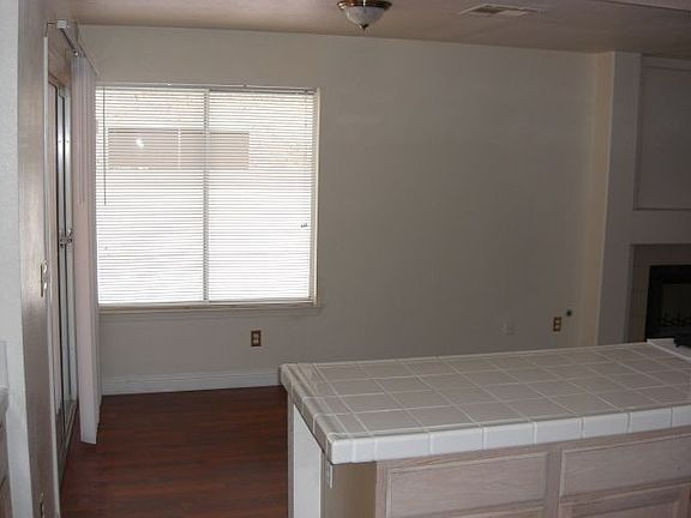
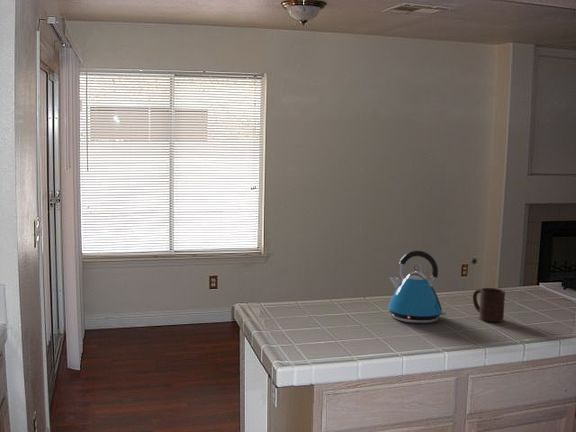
+ cup [472,287,506,323]
+ kettle [387,250,448,324]
